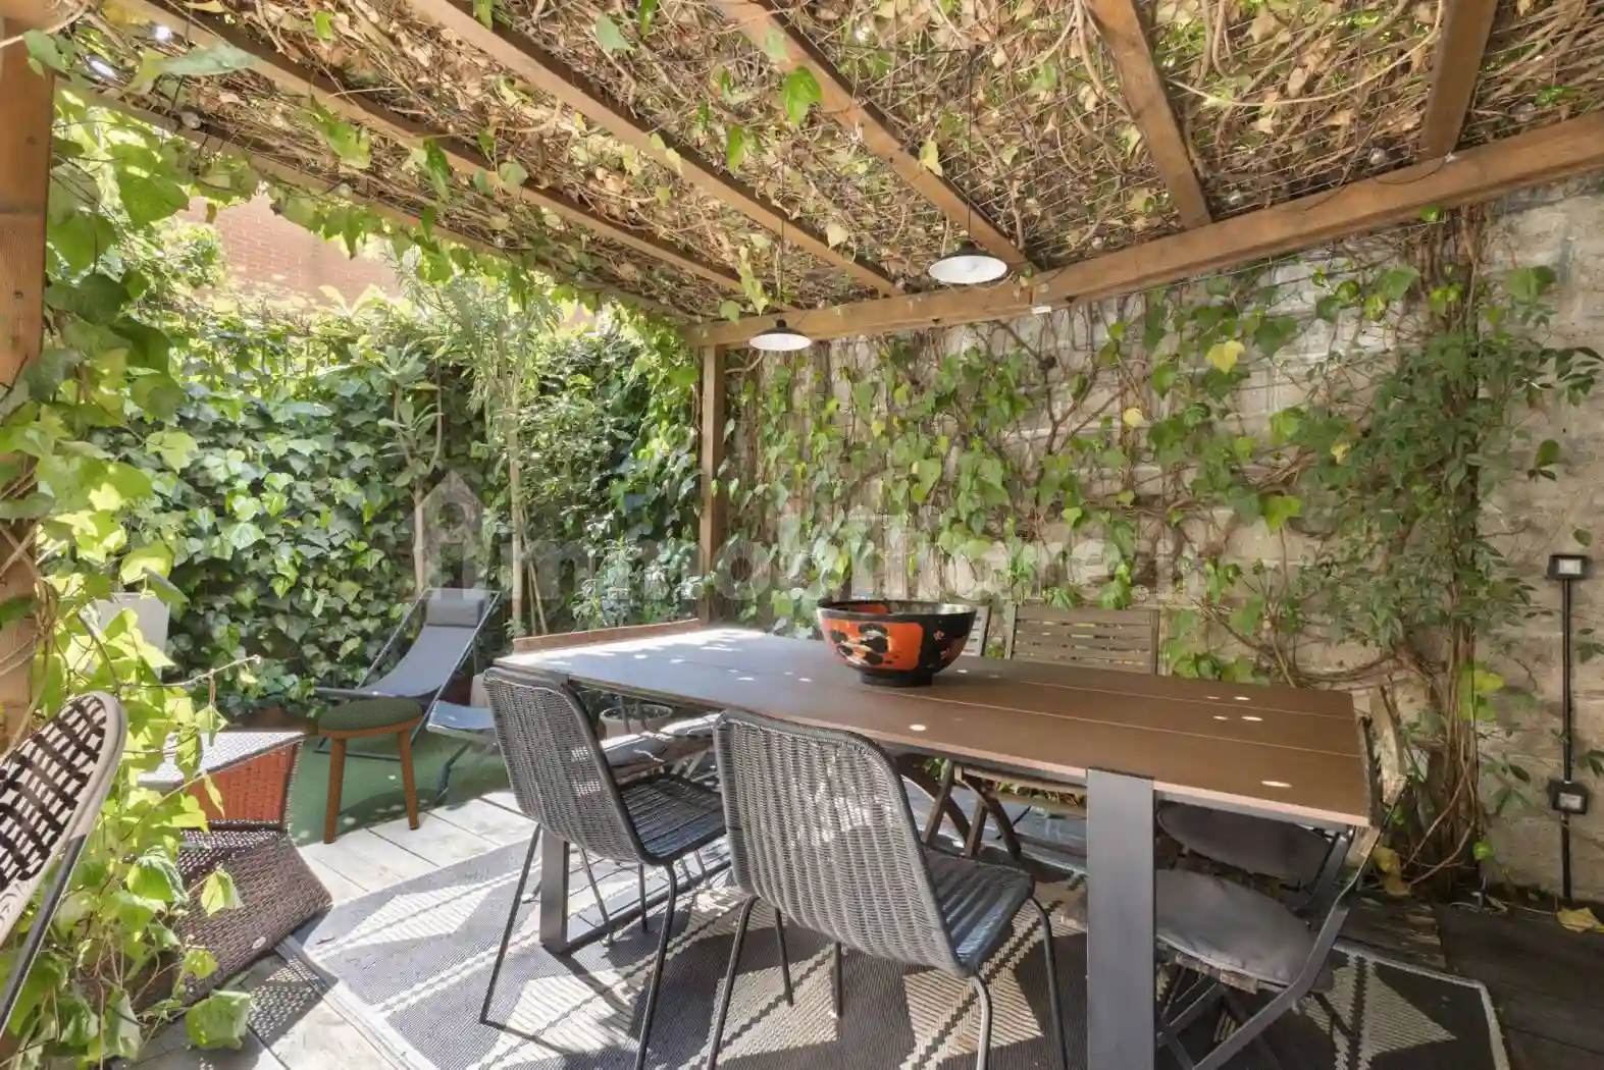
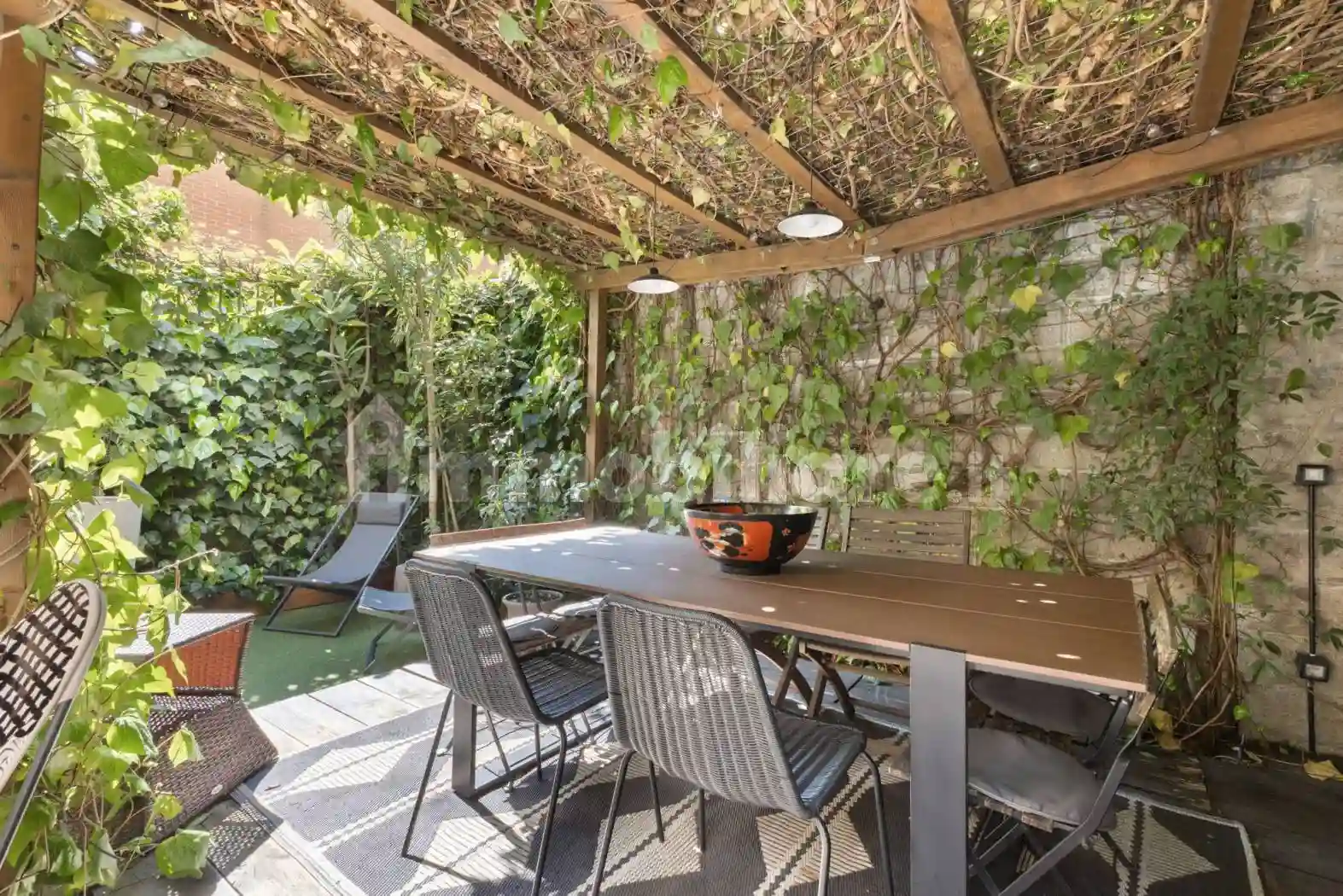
- stool [318,697,423,844]
